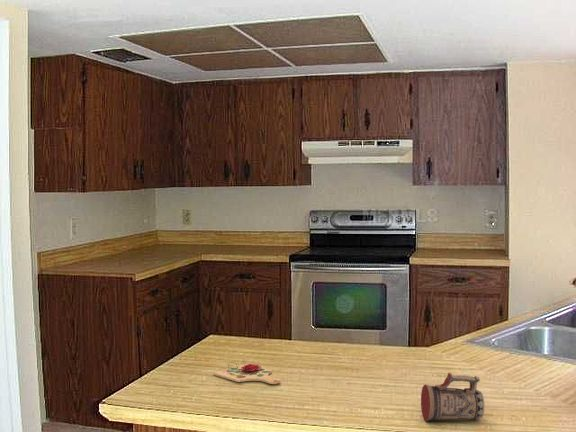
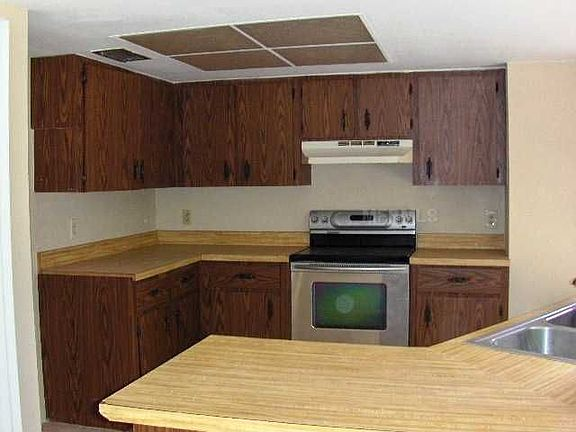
- cutting board [213,360,281,385]
- beer mug [420,372,486,422]
